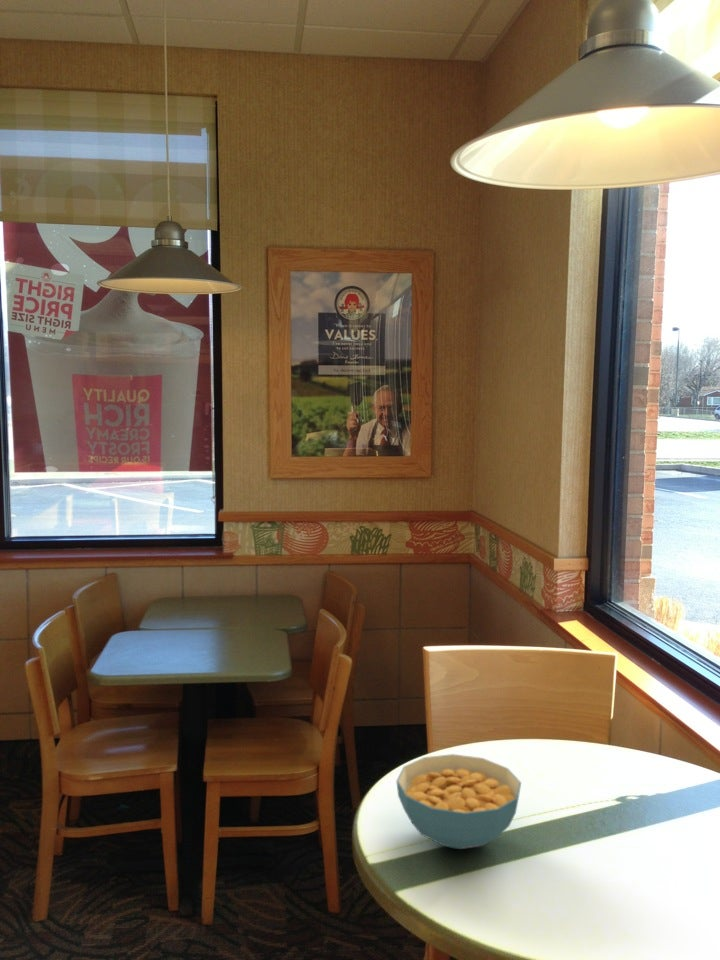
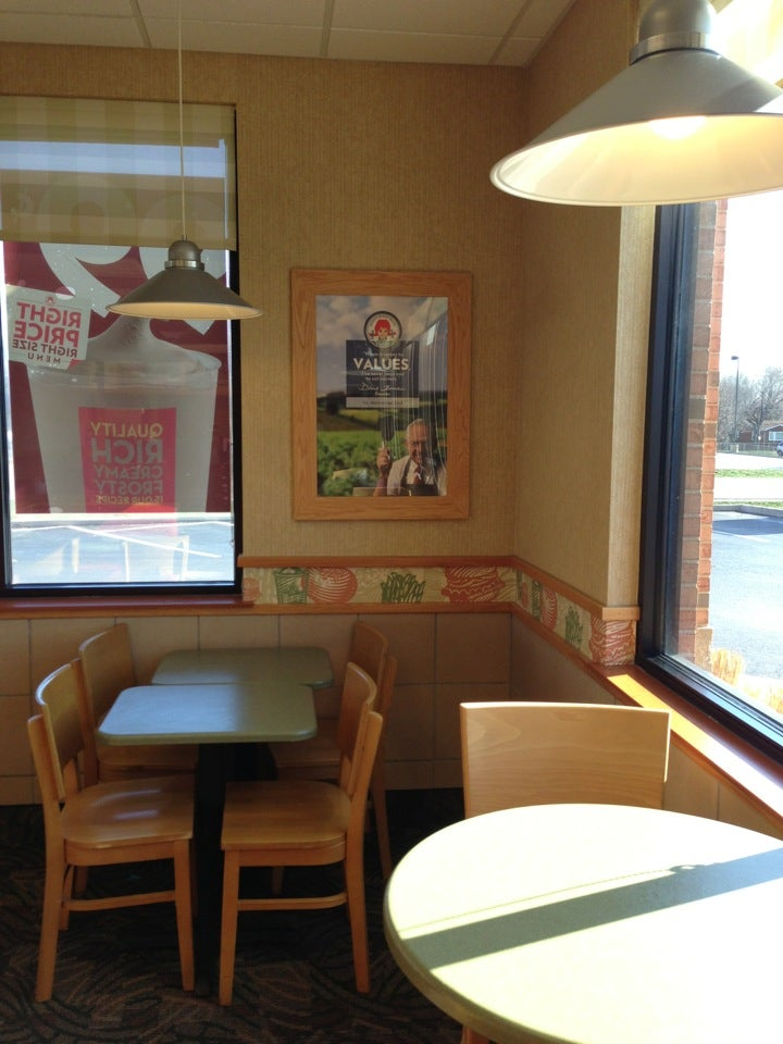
- cereal bowl [395,753,522,850]
